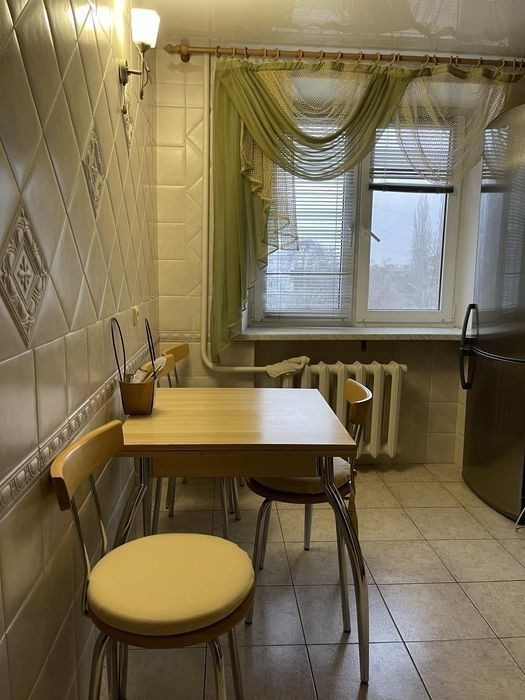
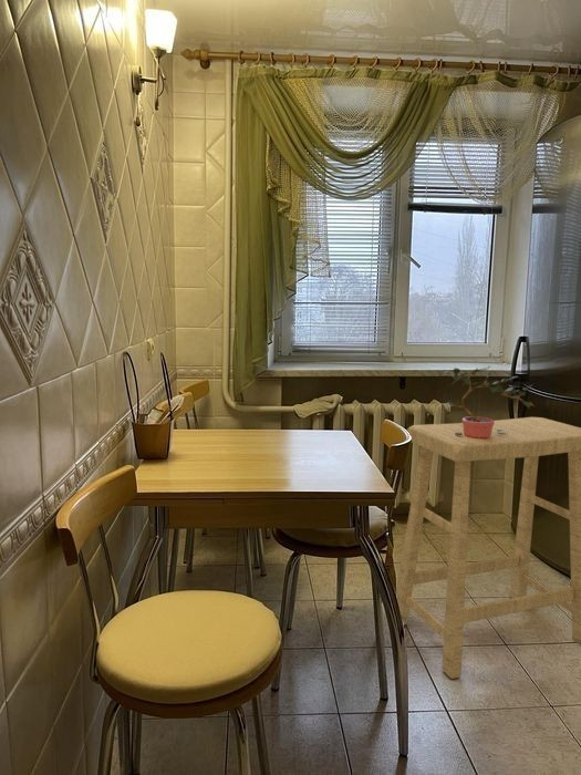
+ stool [395,416,581,680]
+ potted plant [442,365,536,438]
